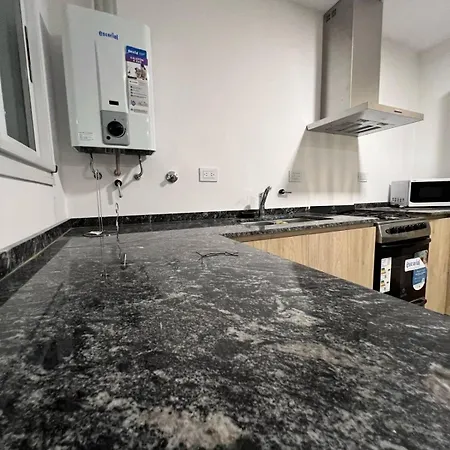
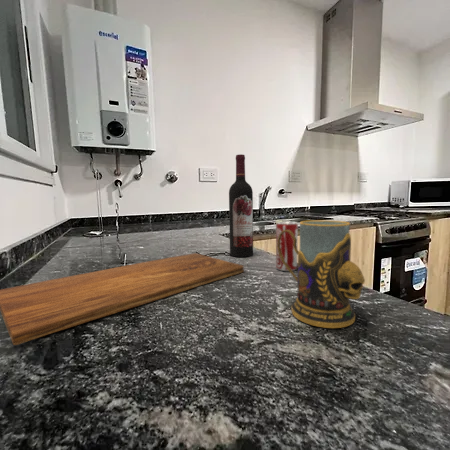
+ soda can [275,219,299,272]
+ wine bottle [228,153,254,258]
+ mug [277,219,366,329]
+ cutting board [0,252,245,346]
